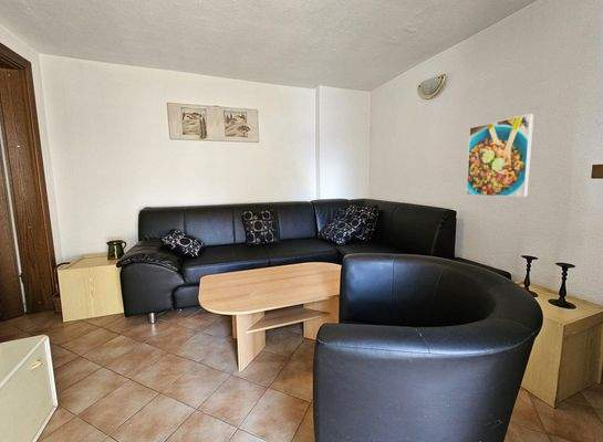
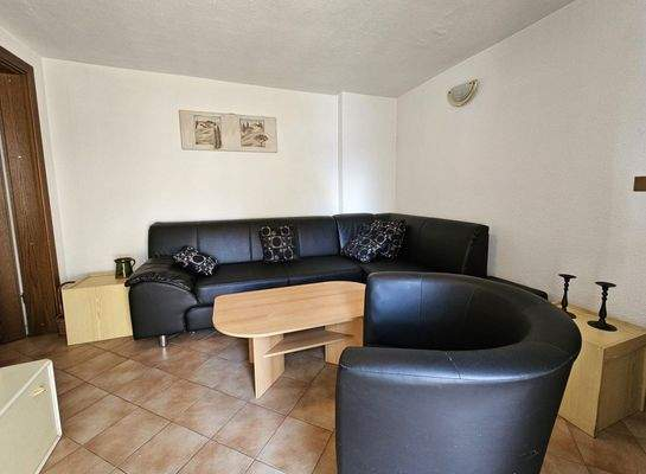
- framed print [465,113,534,198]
